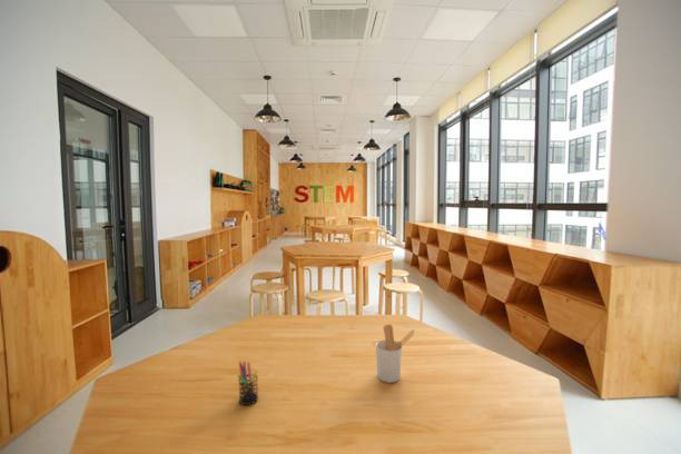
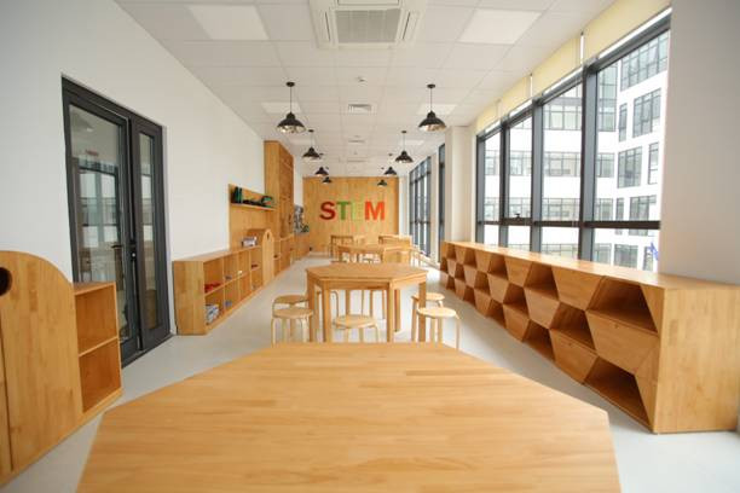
- pen holder [237,361,259,406]
- utensil holder [375,324,415,384]
